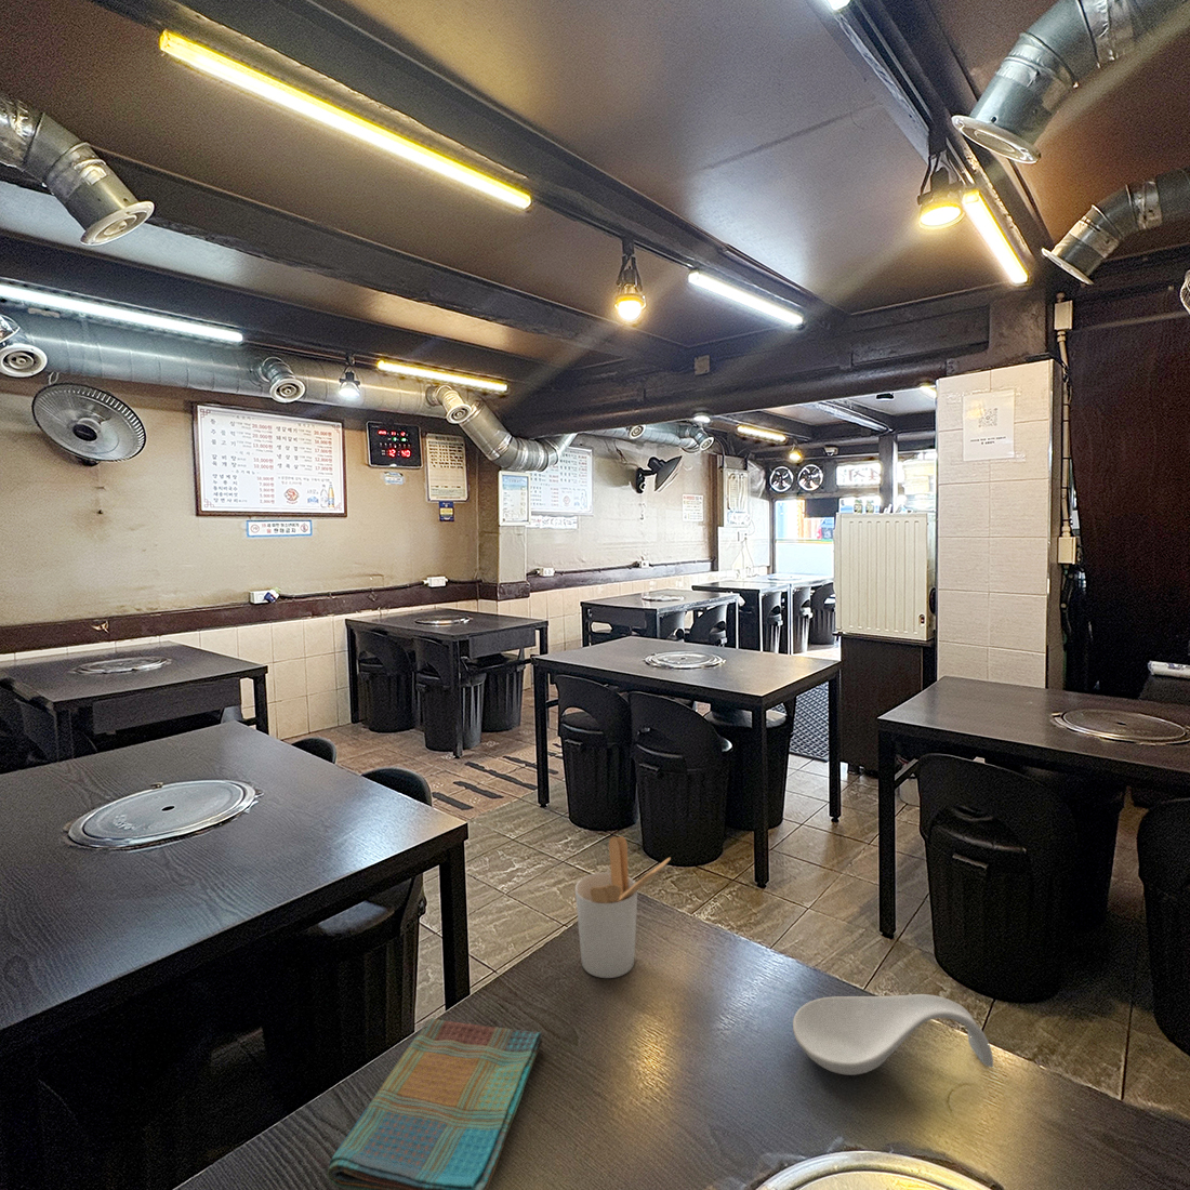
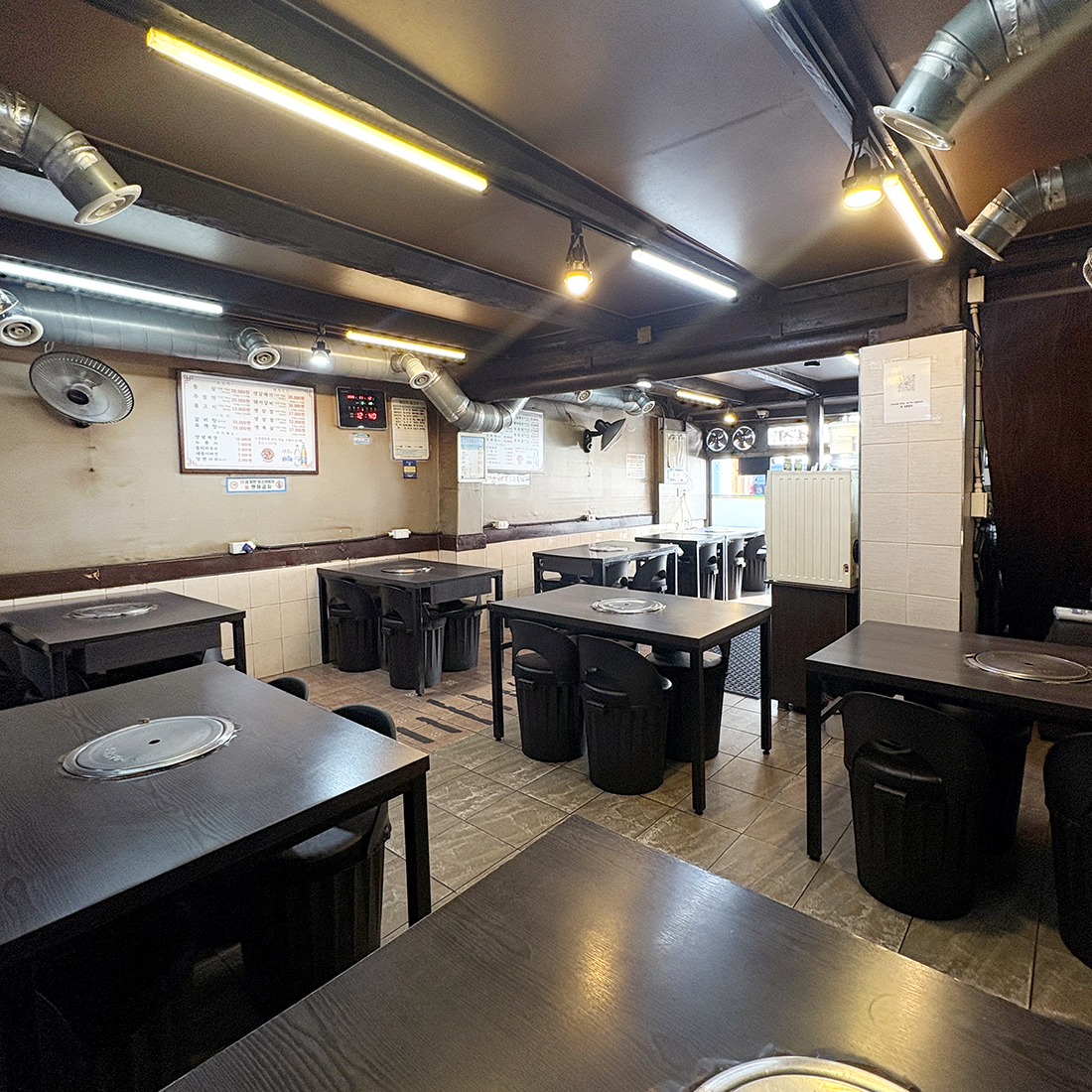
- spoon rest [792,993,994,1077]
- utensil holder [574,835,671,979]
- dish towel [326,1017,543,1190]
